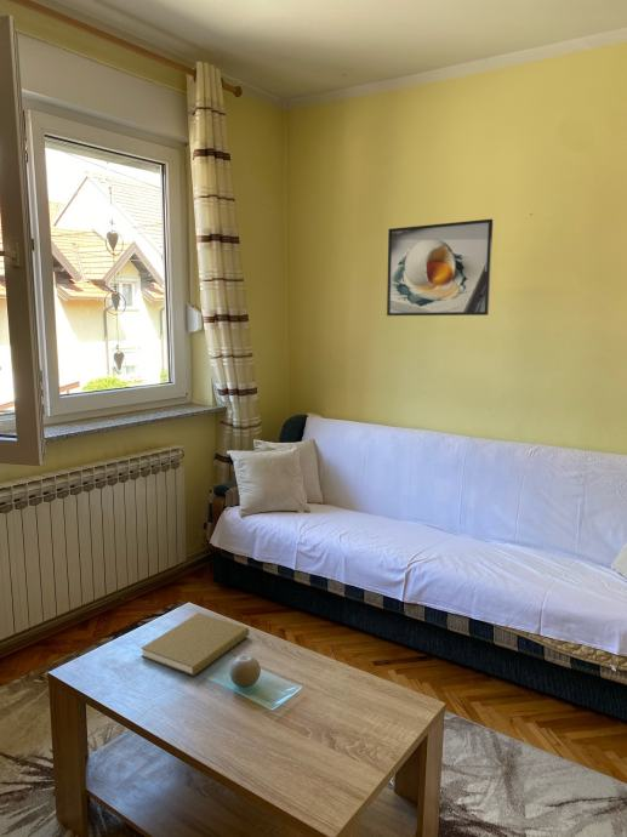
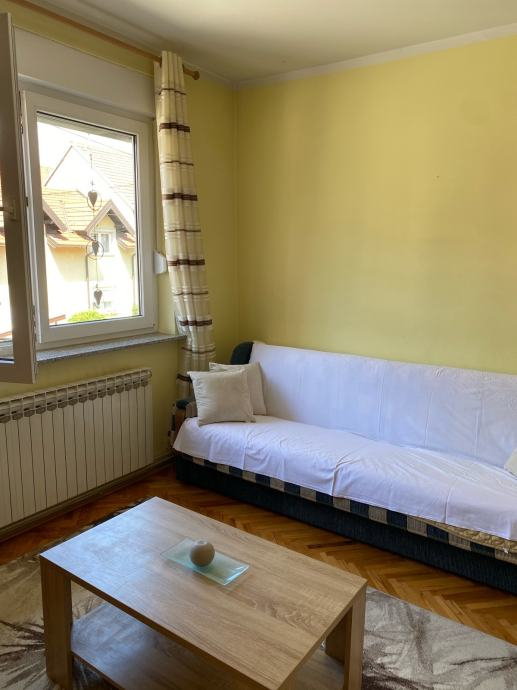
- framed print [386,218,494,317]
- book [139,611,250,677]
